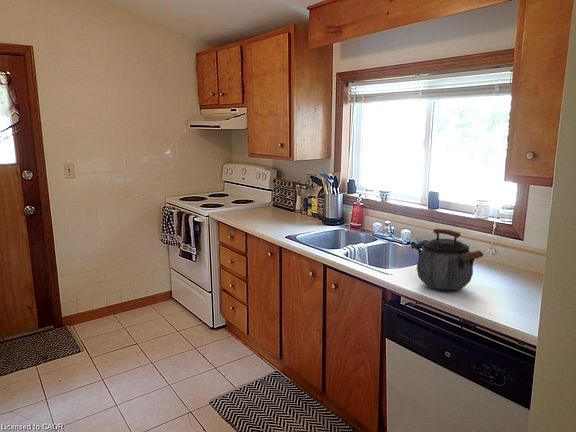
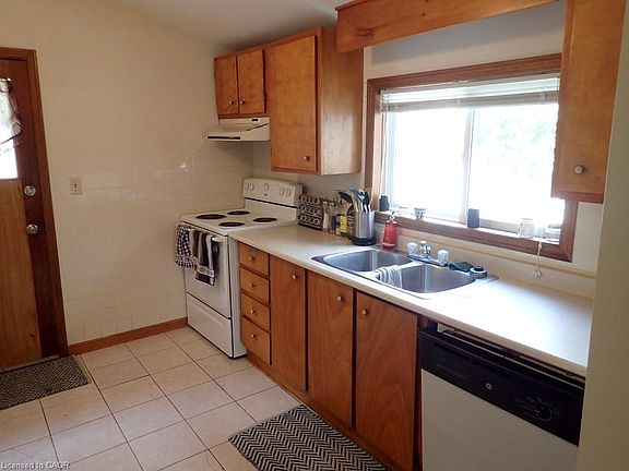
- kettle [410,228,484,291]
